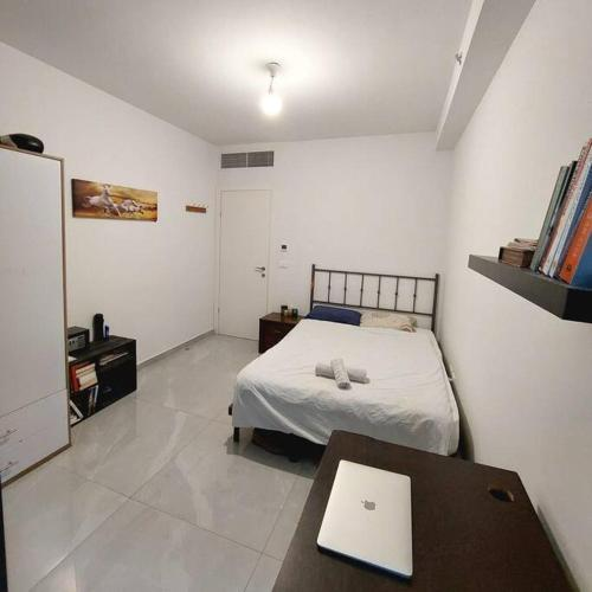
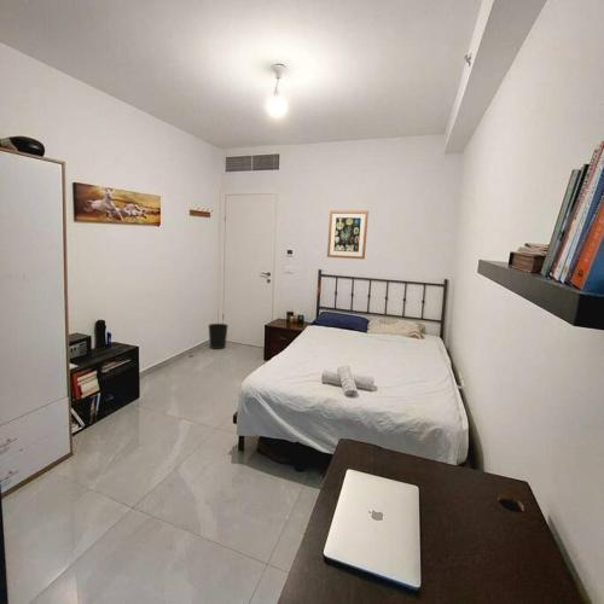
+ wastebasket [207,323,230,350]
+ wall art [326,209,370,260]
